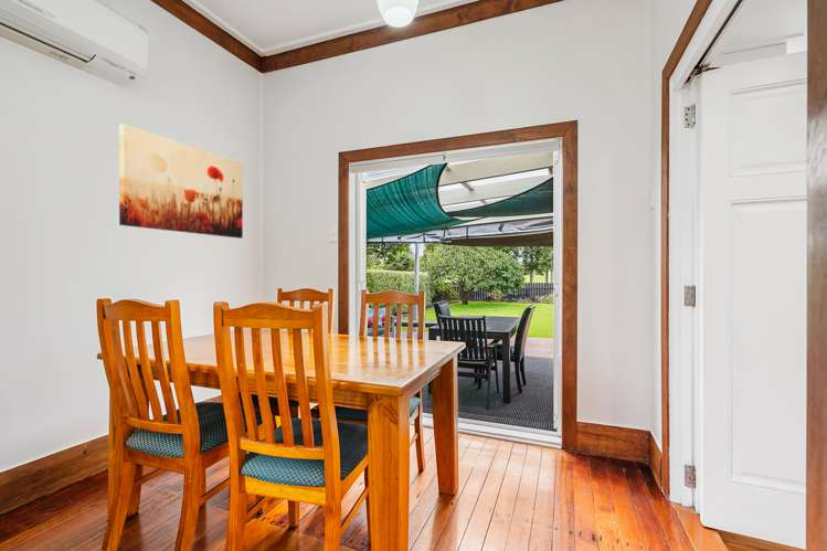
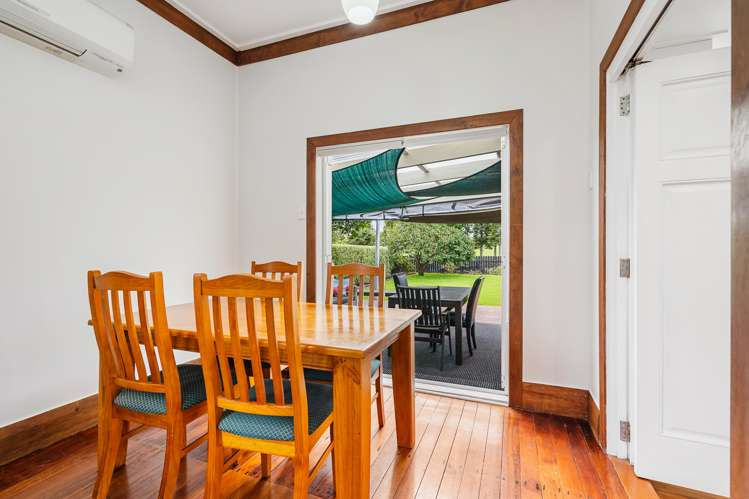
- wall art [118,123,244,240]
